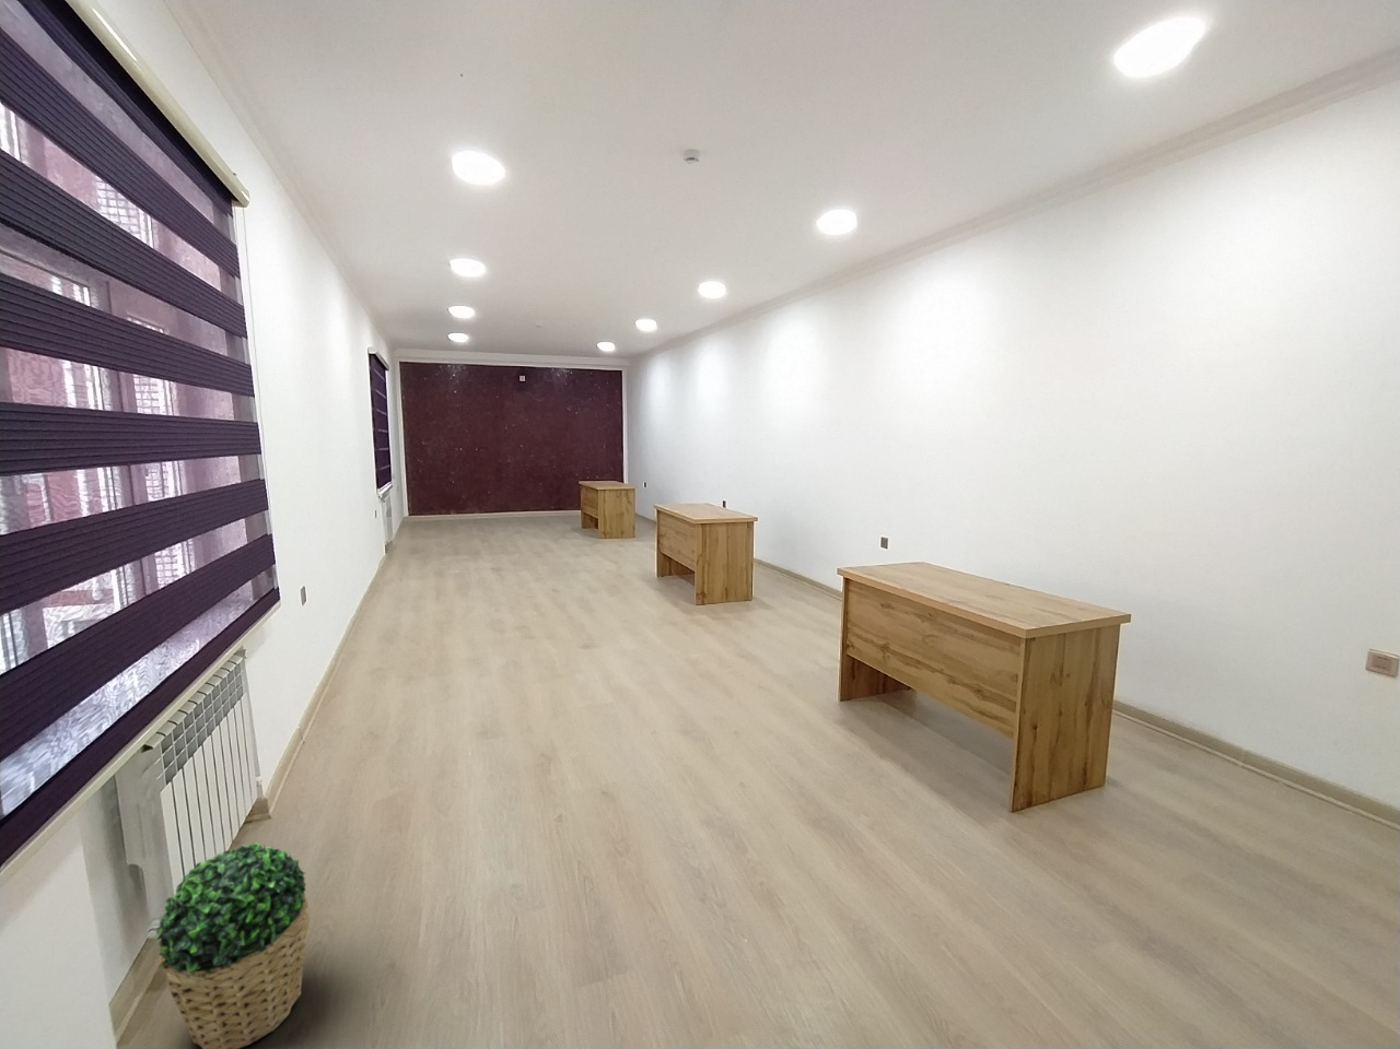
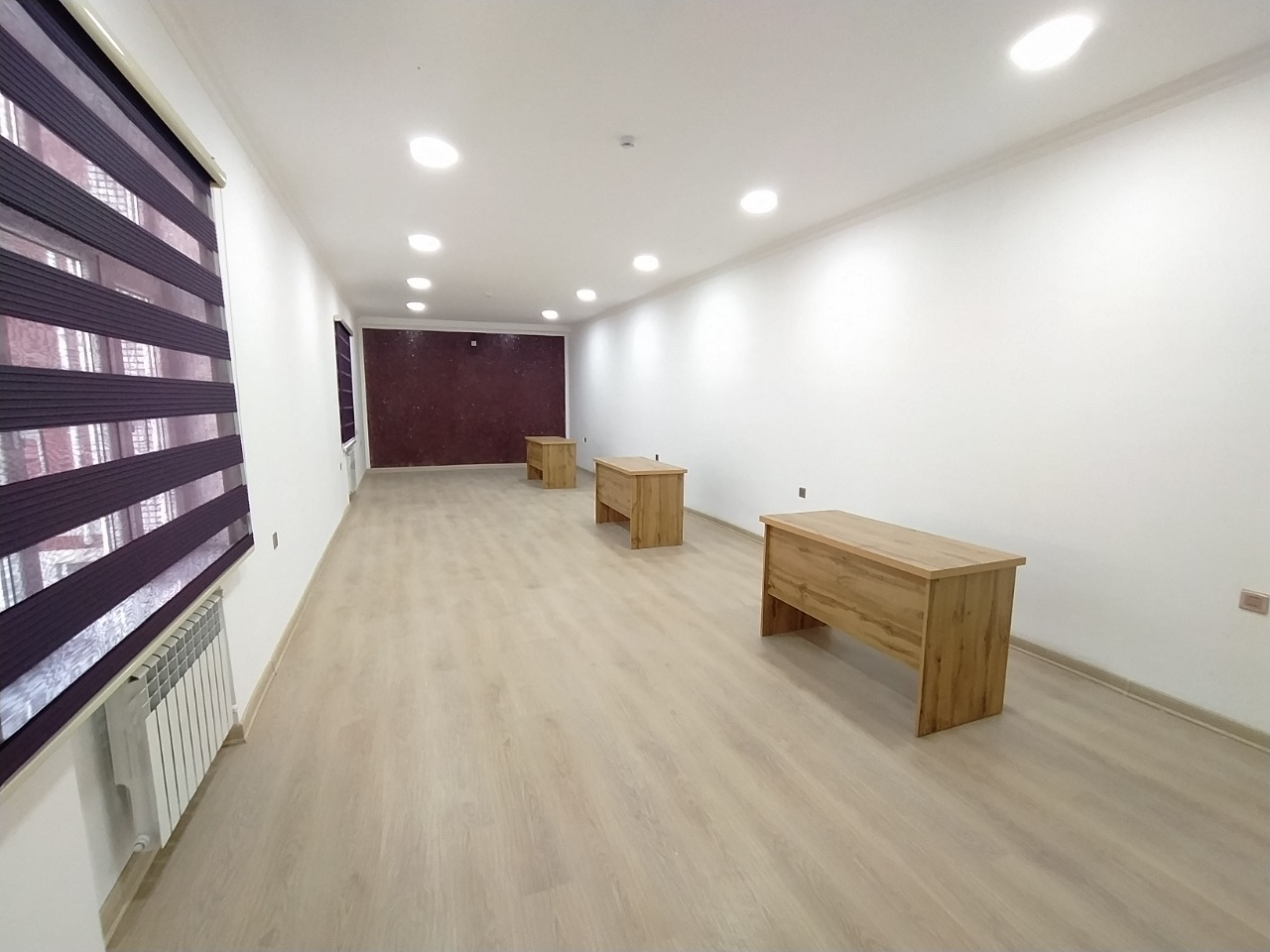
- potted plant [154,842,311,1049]
